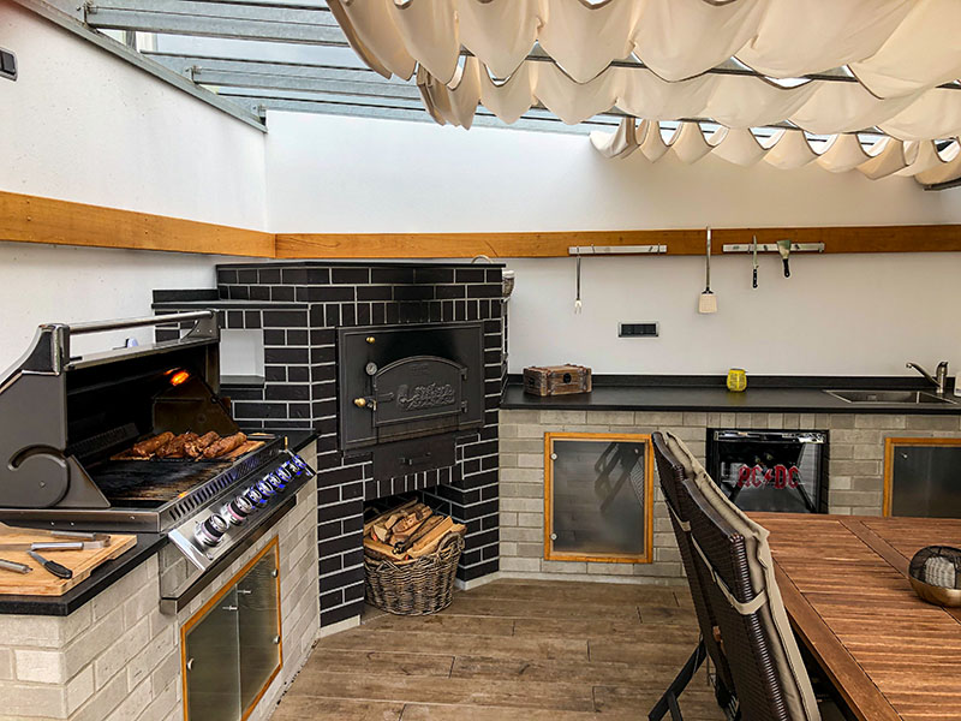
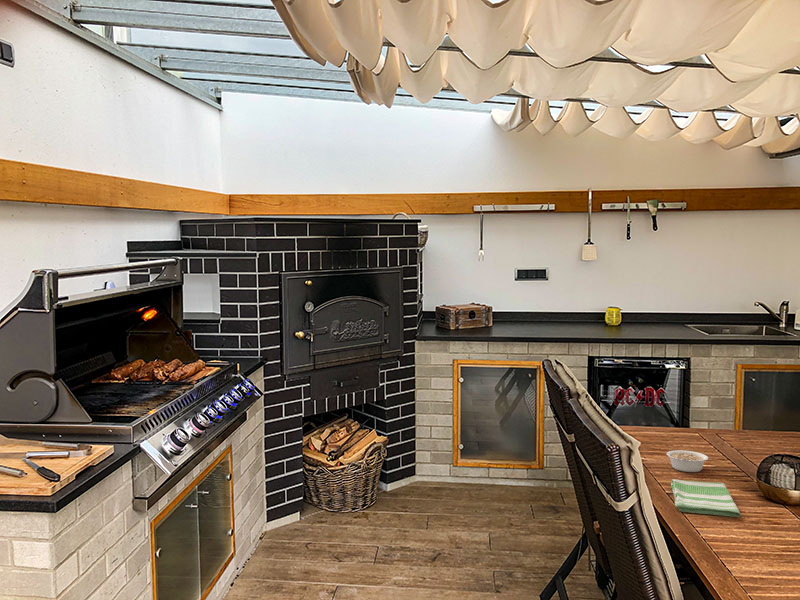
+ legume [666,449,712,473]
+ dish towel [670,478,742,518]
